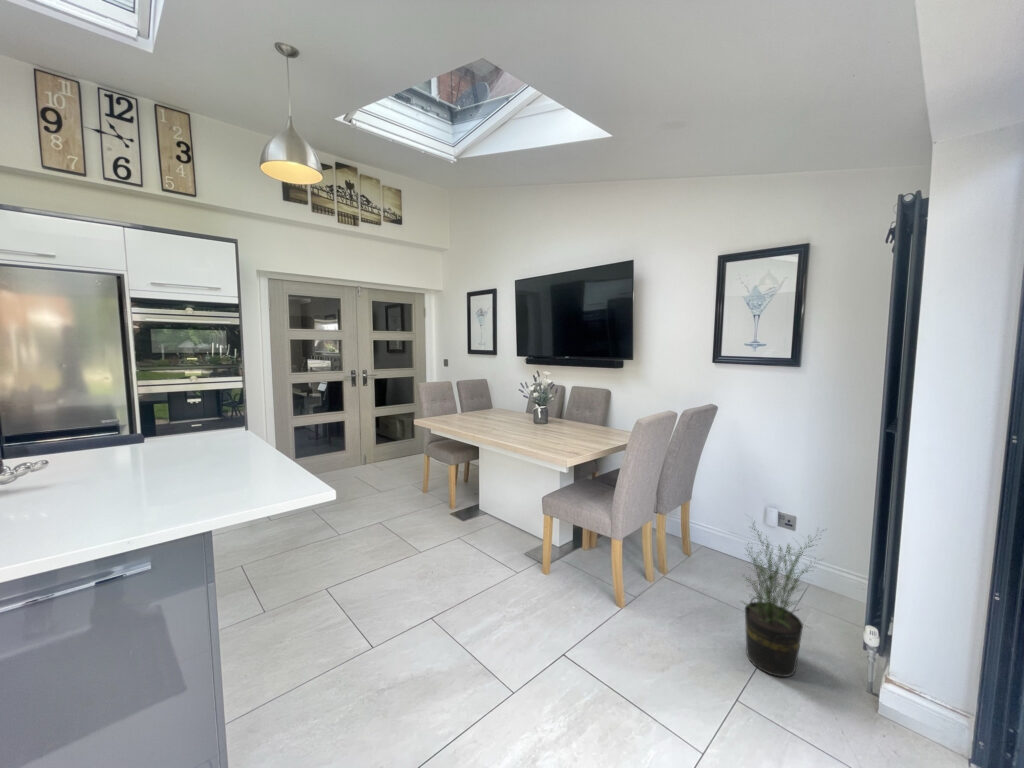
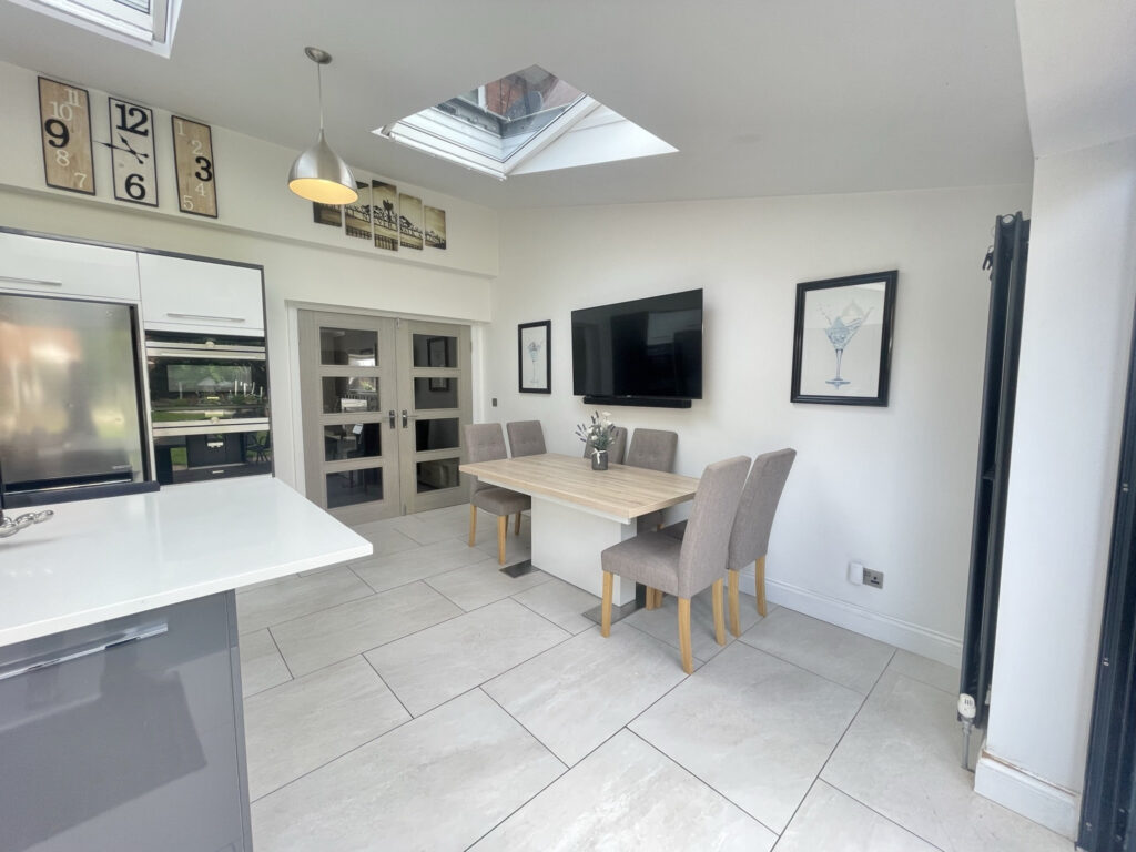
- potted plant [739,512,827,678]
